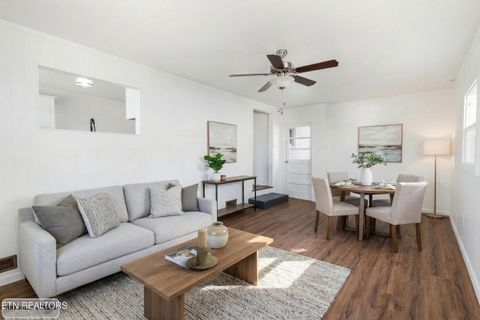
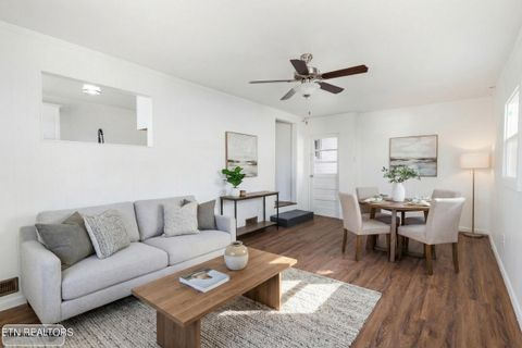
- candle holder [185,228,219,270]
